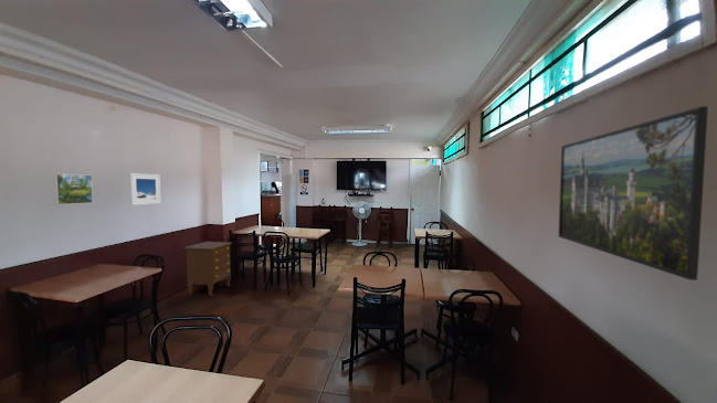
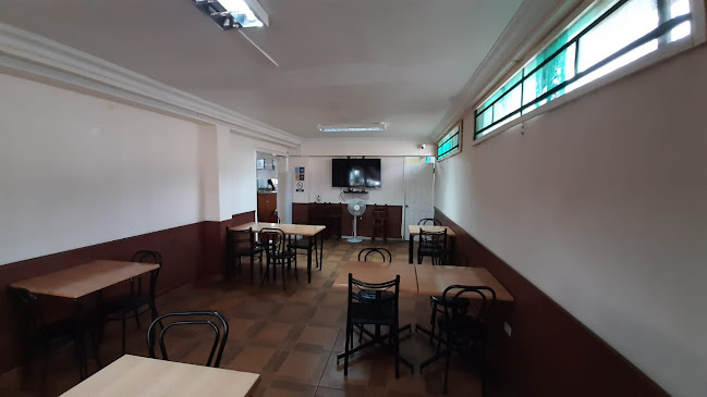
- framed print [557,105,709,282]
- dresser [182,241,233,297]
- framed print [128,172,162,206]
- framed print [53,172,94,205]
